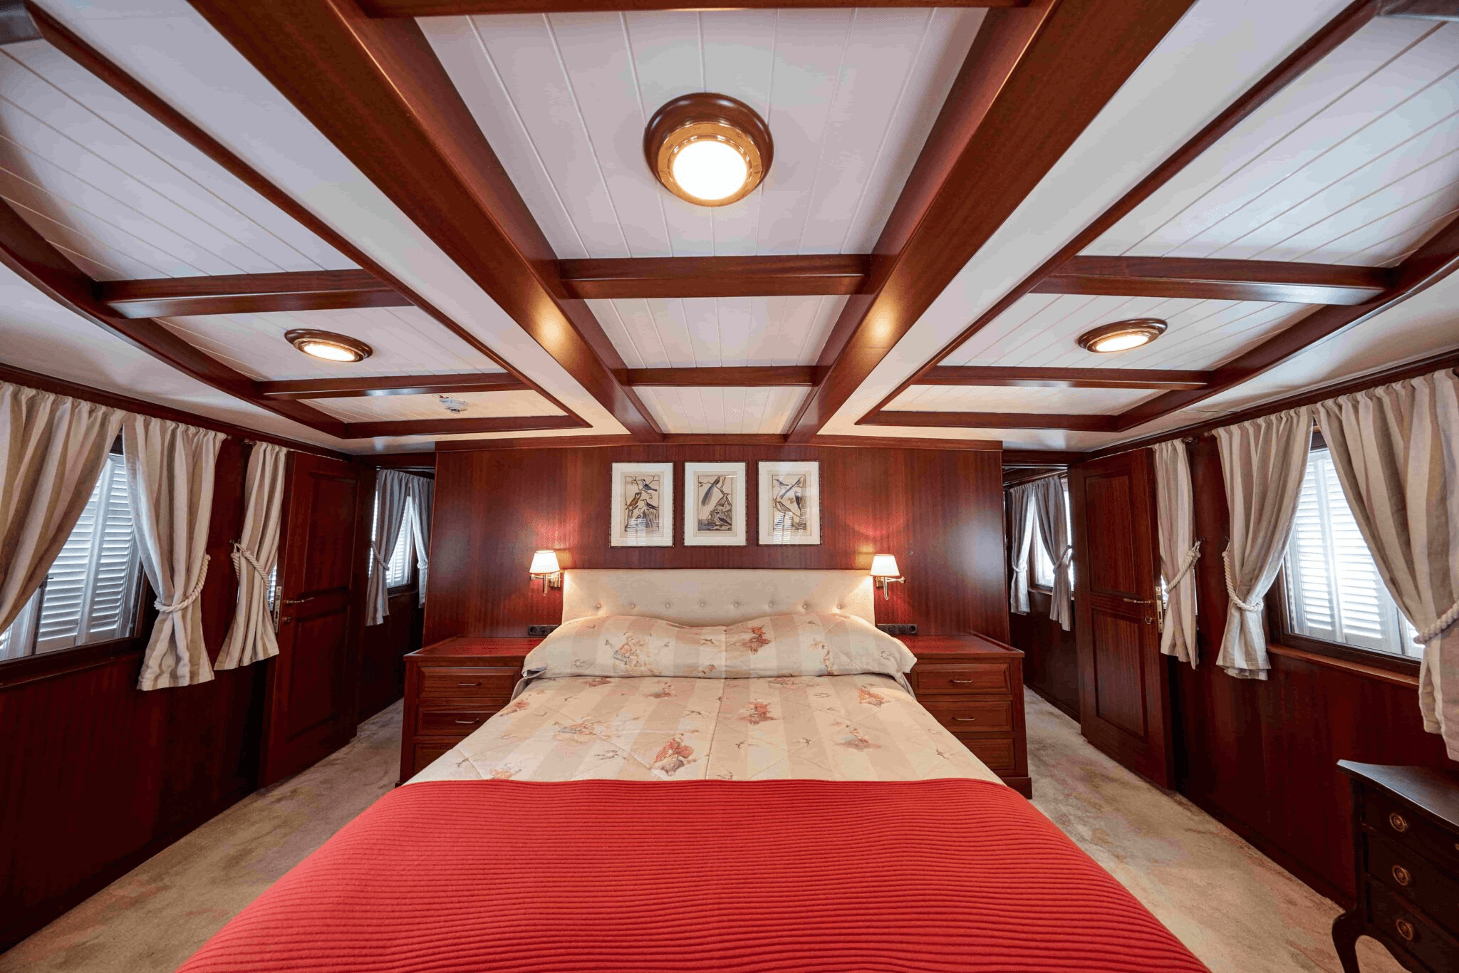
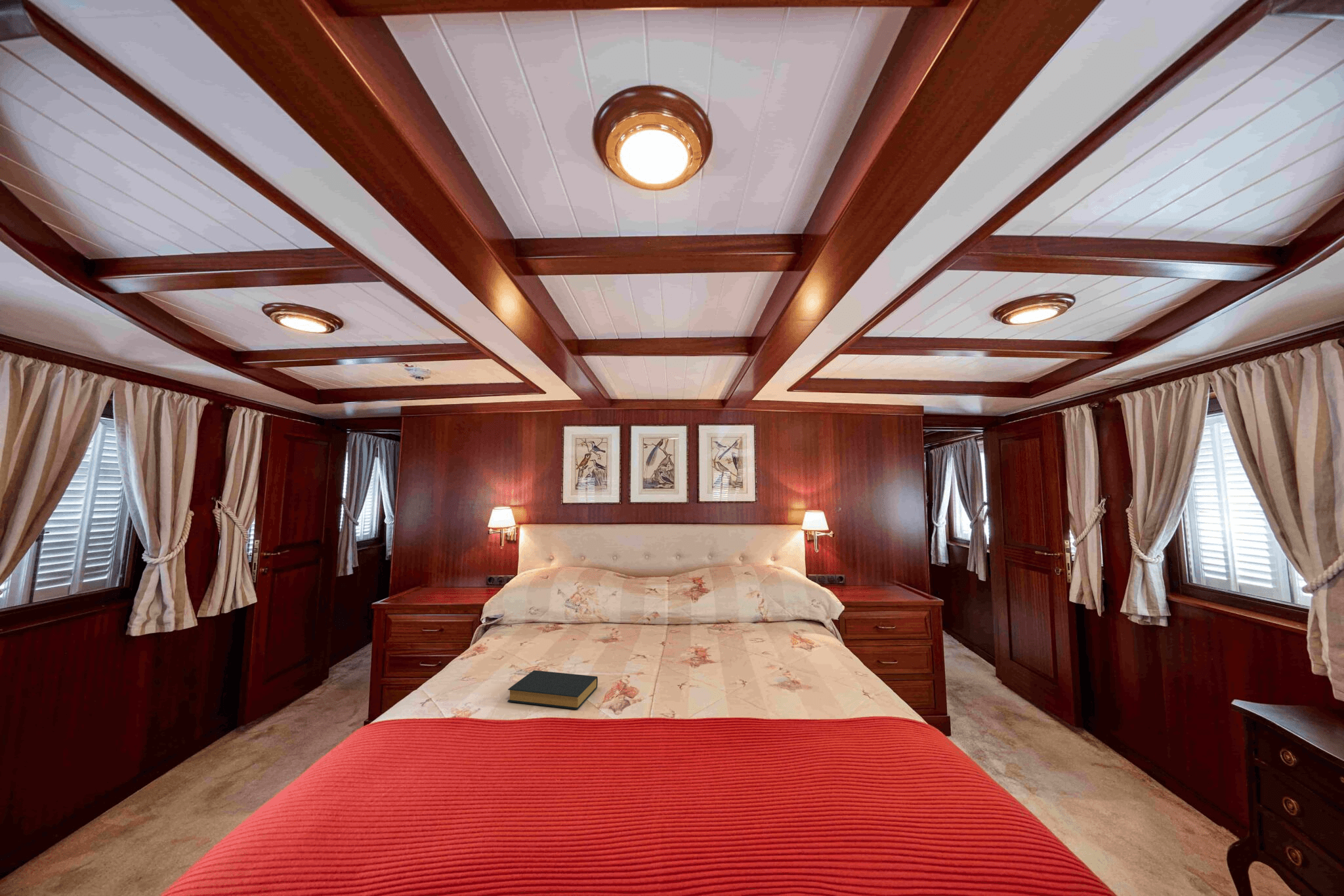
+ hardback book [507,670,599,710]
